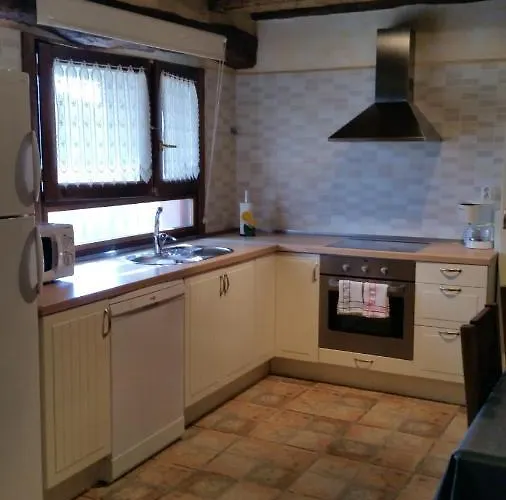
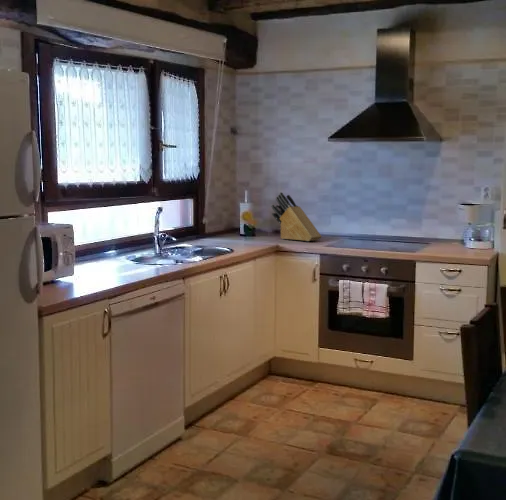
+ knife block [271,191,323,242]
